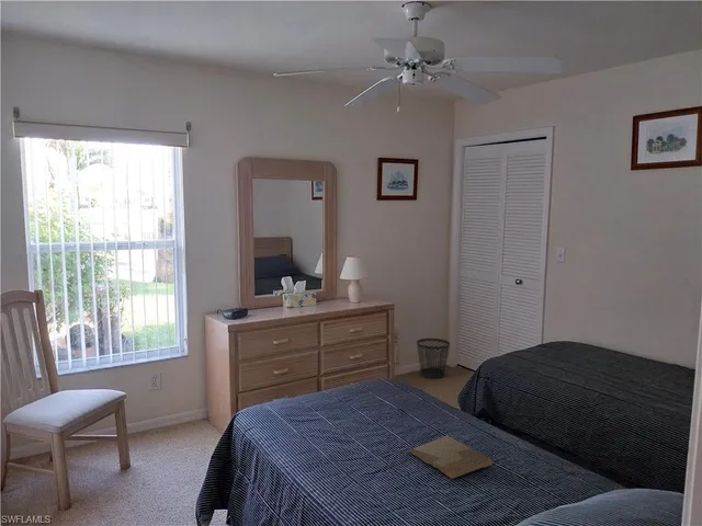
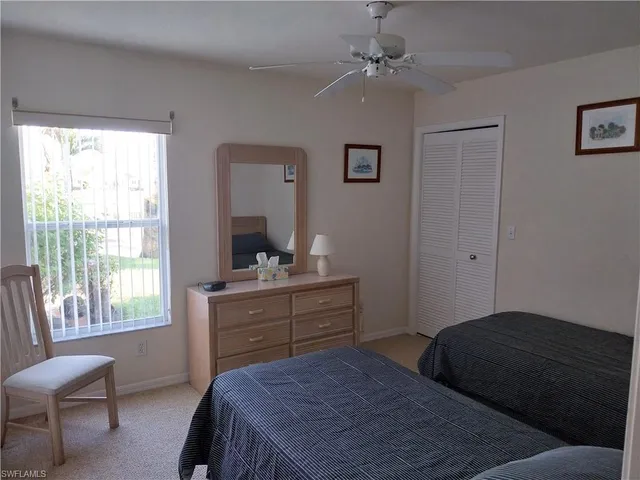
- wastebasket [416,338,451,379]
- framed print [408,435,494,480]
